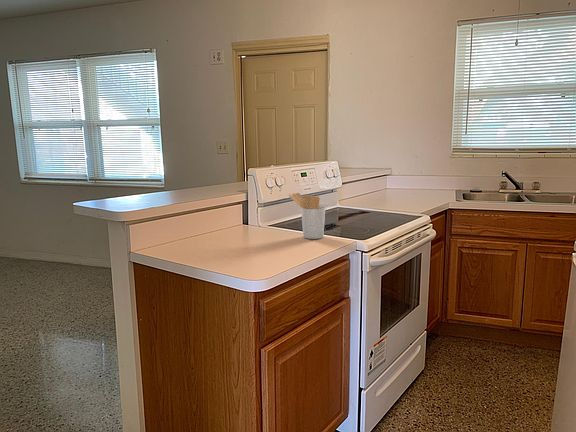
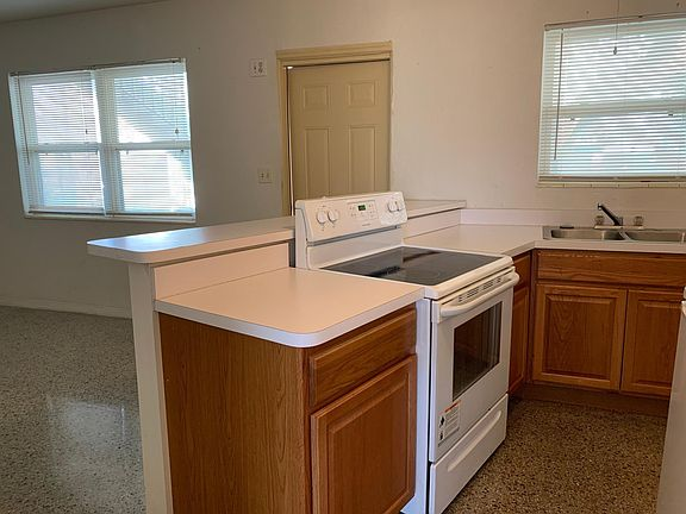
- utensil holder [288,192,326,240]
